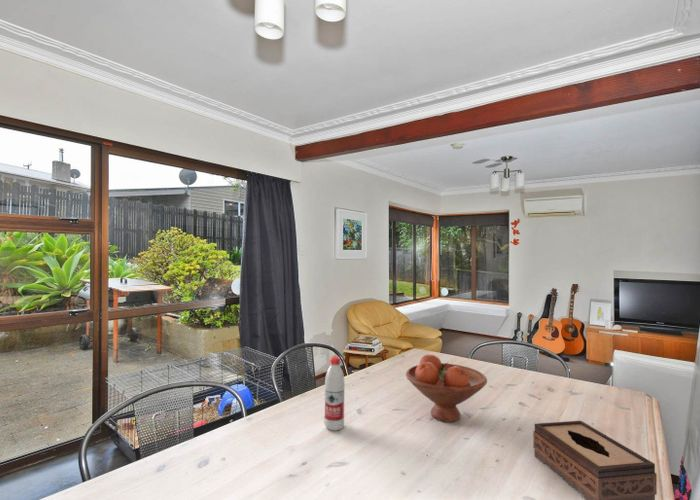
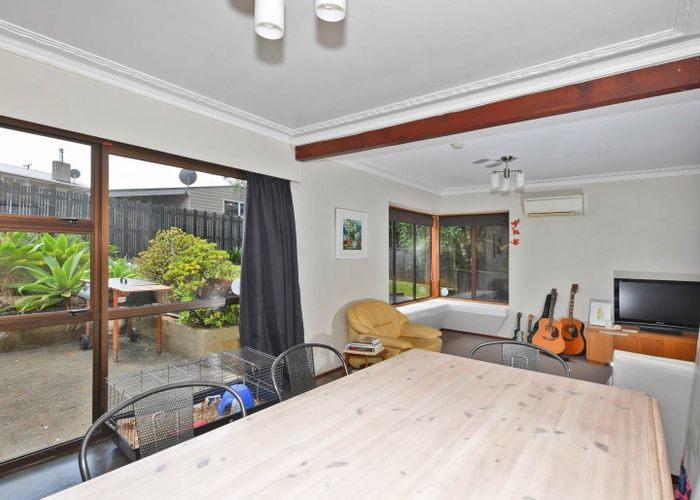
- water bottle [324,355,346,432]
- fruit bowl [405,353,488,423]
- tissue box [532,420,658,500]
